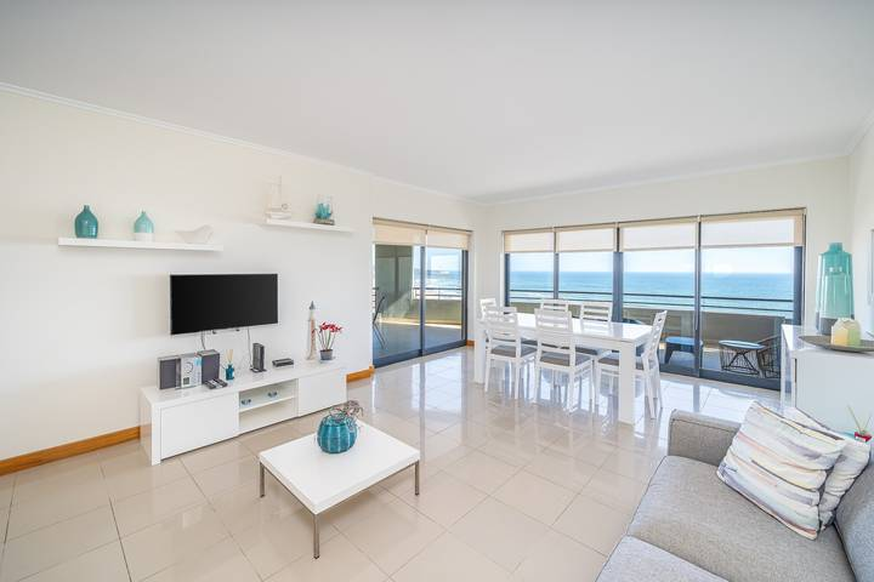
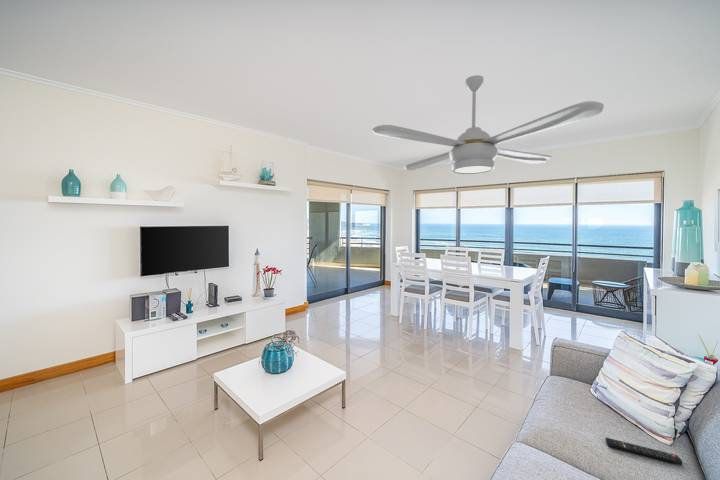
+ ceiling fan [371,74,605,175]
+ remote control [605,437,683,466]
